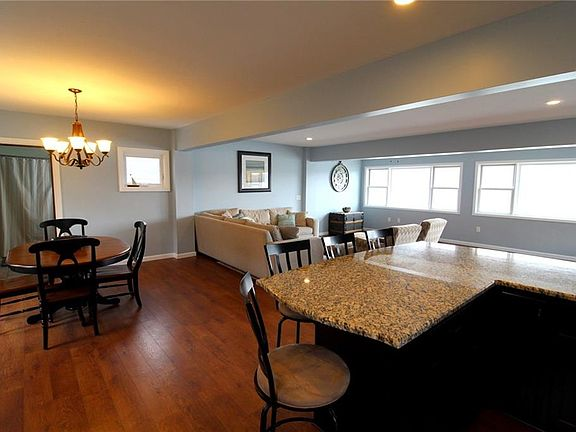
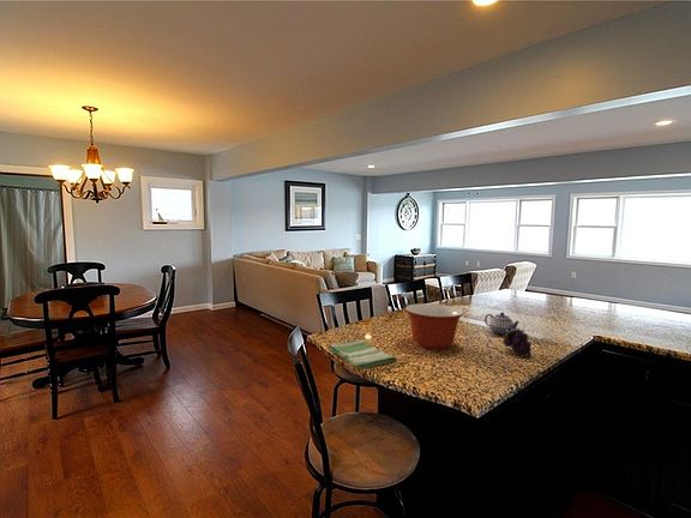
+ mixing bowl [404,302,465,351]
+ teapot [483,312,521,338]
+ fruit [501,327,533,359]
+ dish towel [328,338,397,369]
